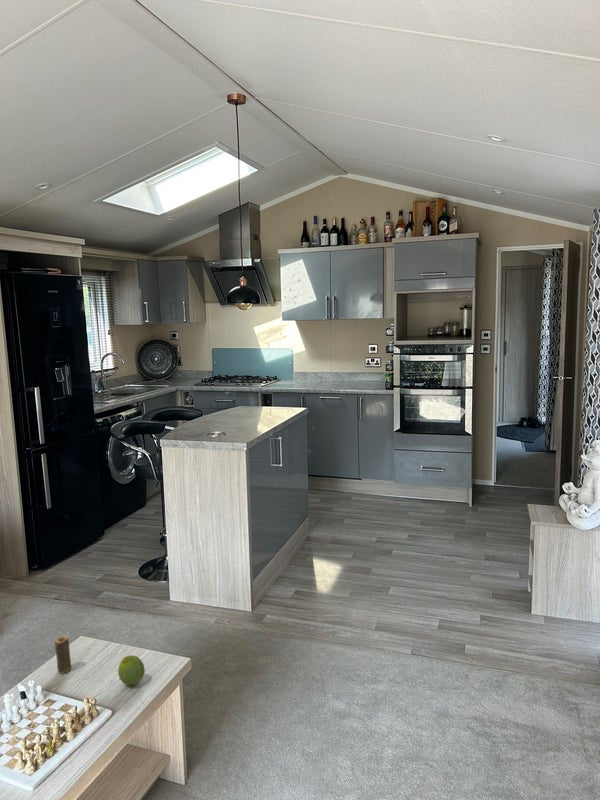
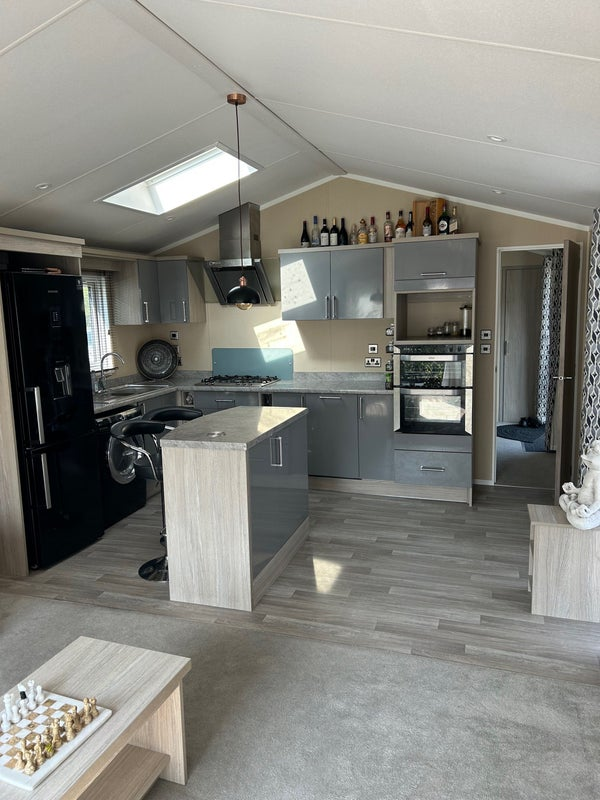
- candle [54,635,72,675]
- fruit [117,654,146,686]
